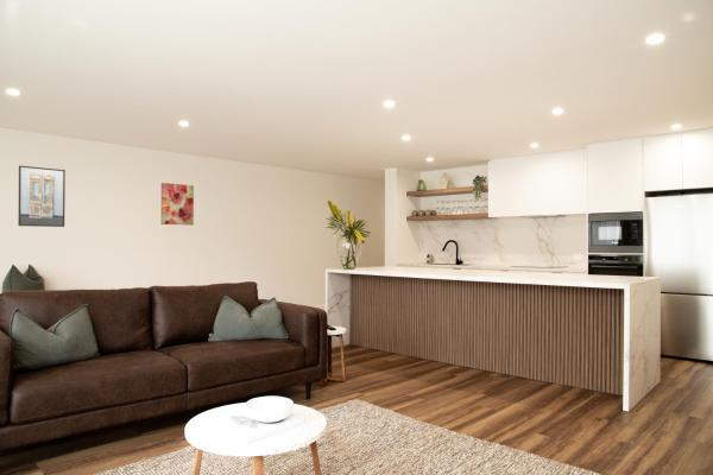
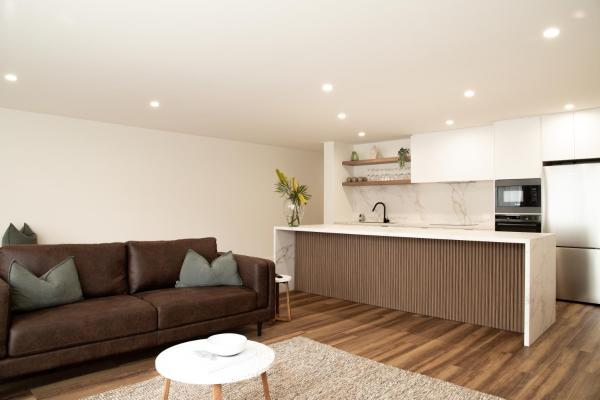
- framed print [17,165,67,228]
- wall art [160,182,195,227]
